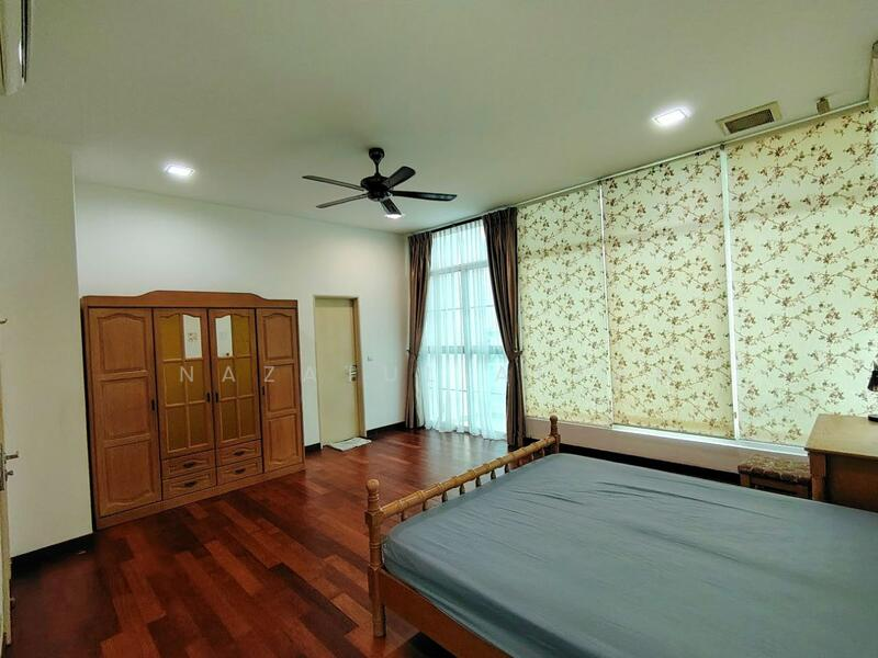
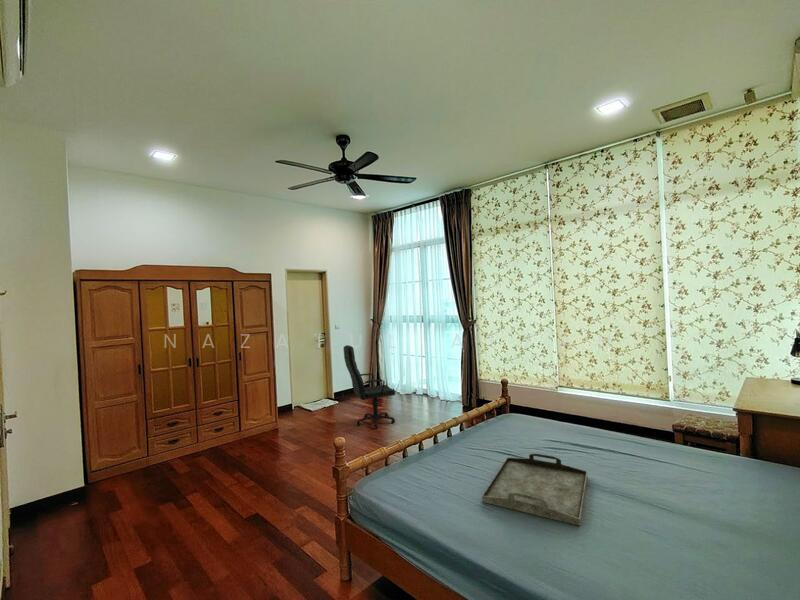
+ office chair [343,344,396,430]
+ serving tray [481,453,588,527]
